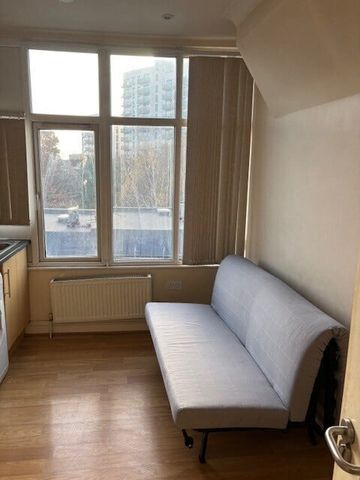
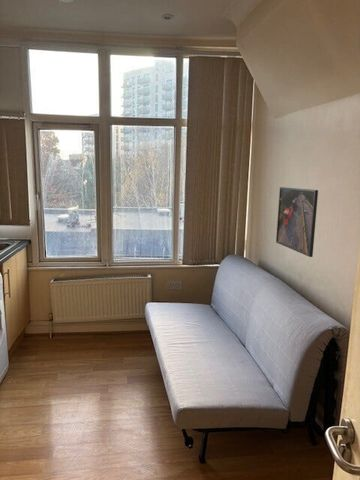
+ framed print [275,186,319,258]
